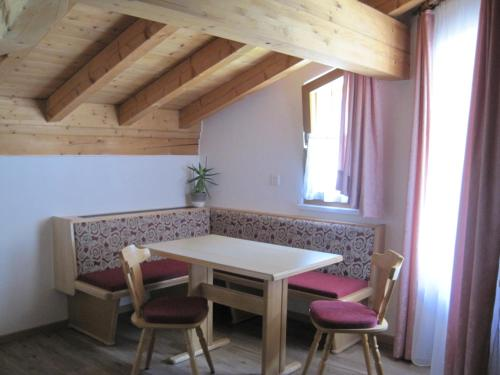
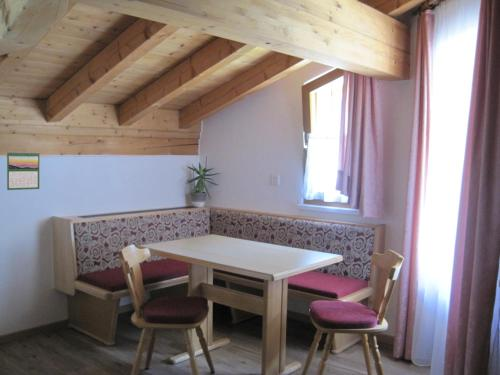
+ calendar [6,150,40,191]
